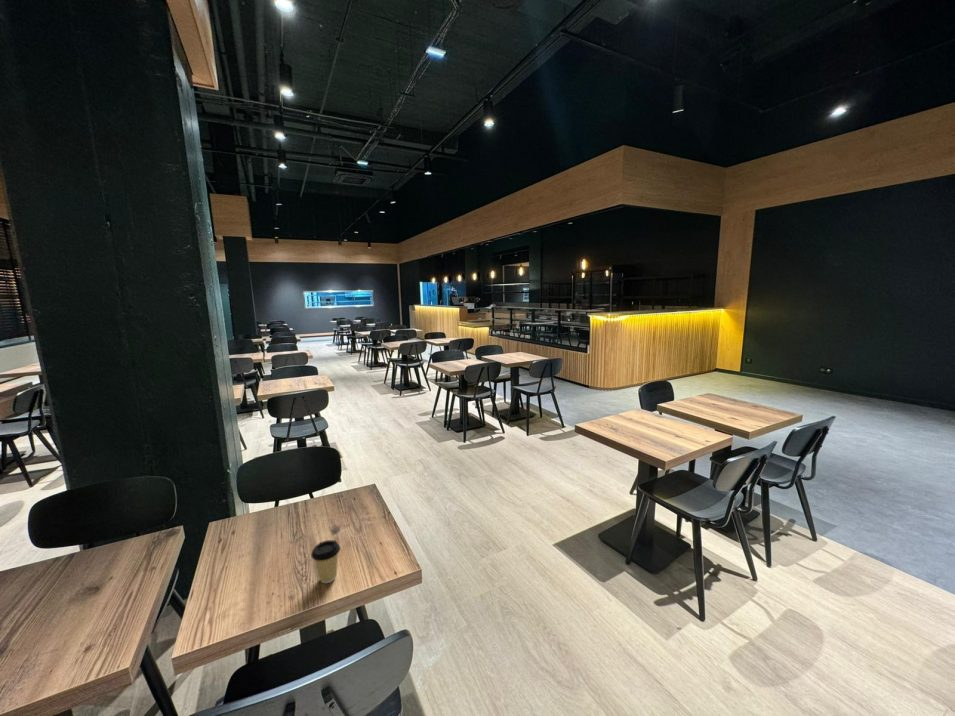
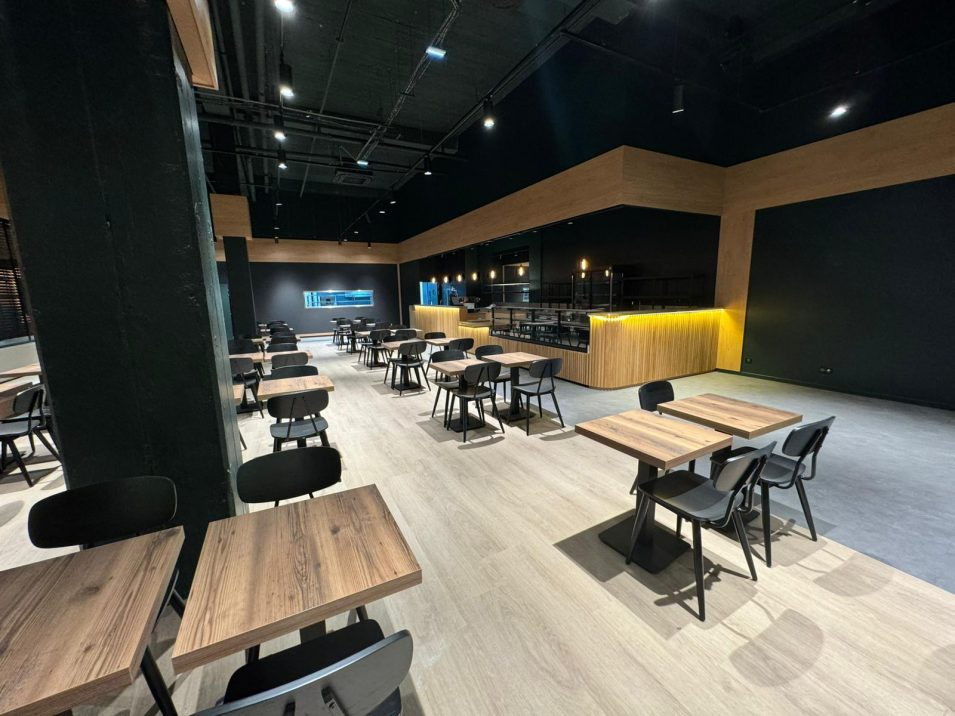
- coffee cup [310,539,341,584]
